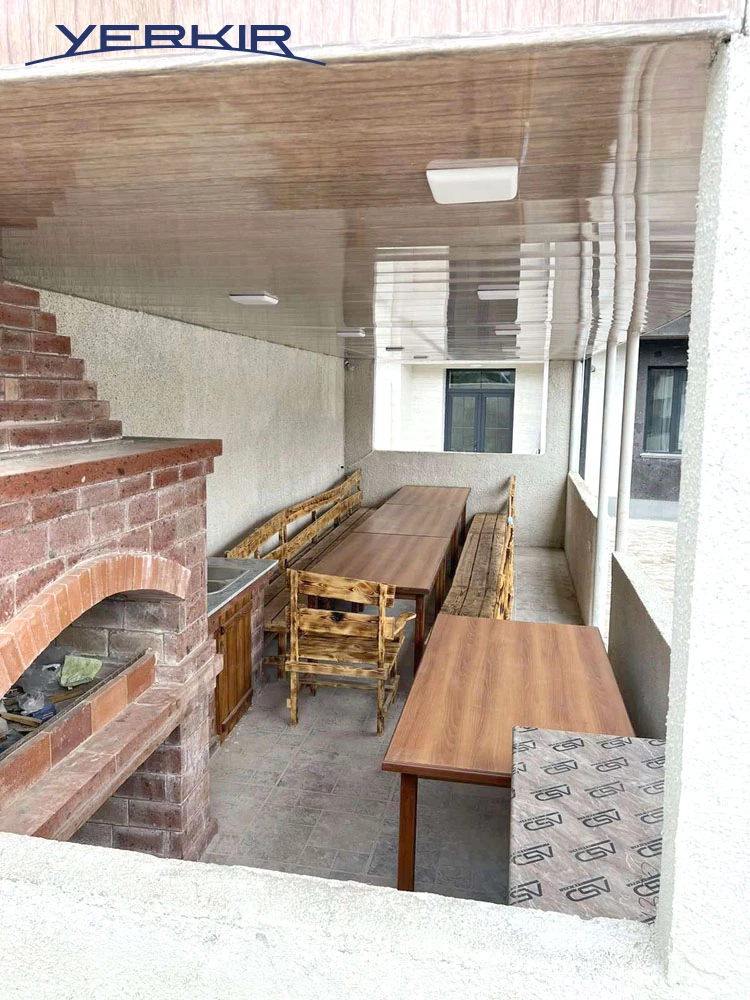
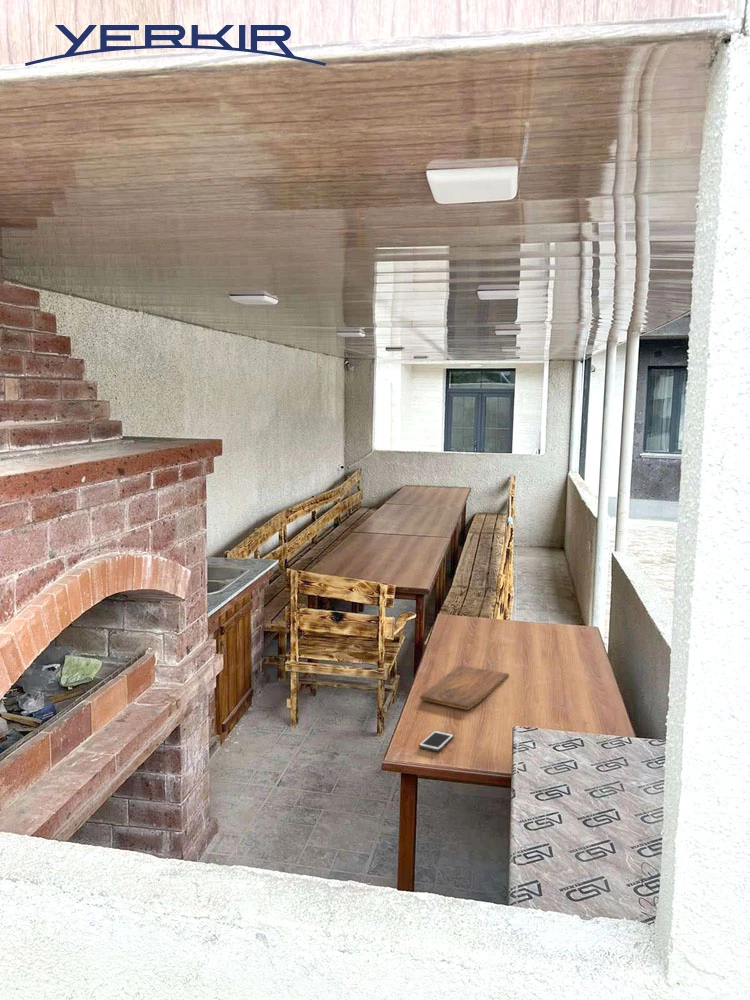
+ cutting board [419,664,510,711]
+ cell phone [418,729,455,752]
